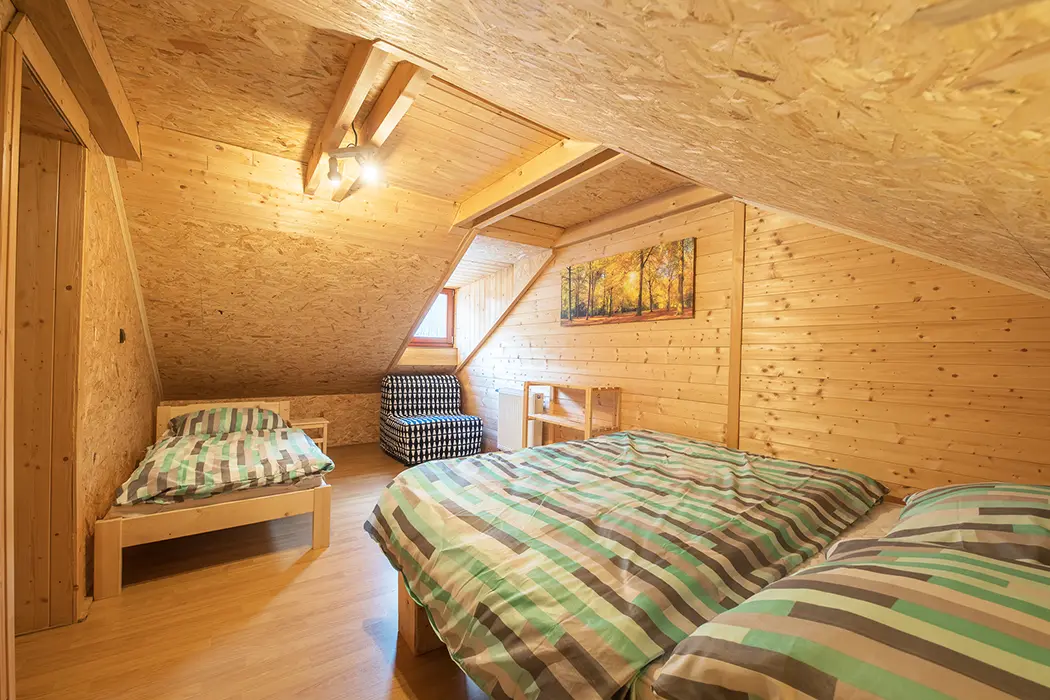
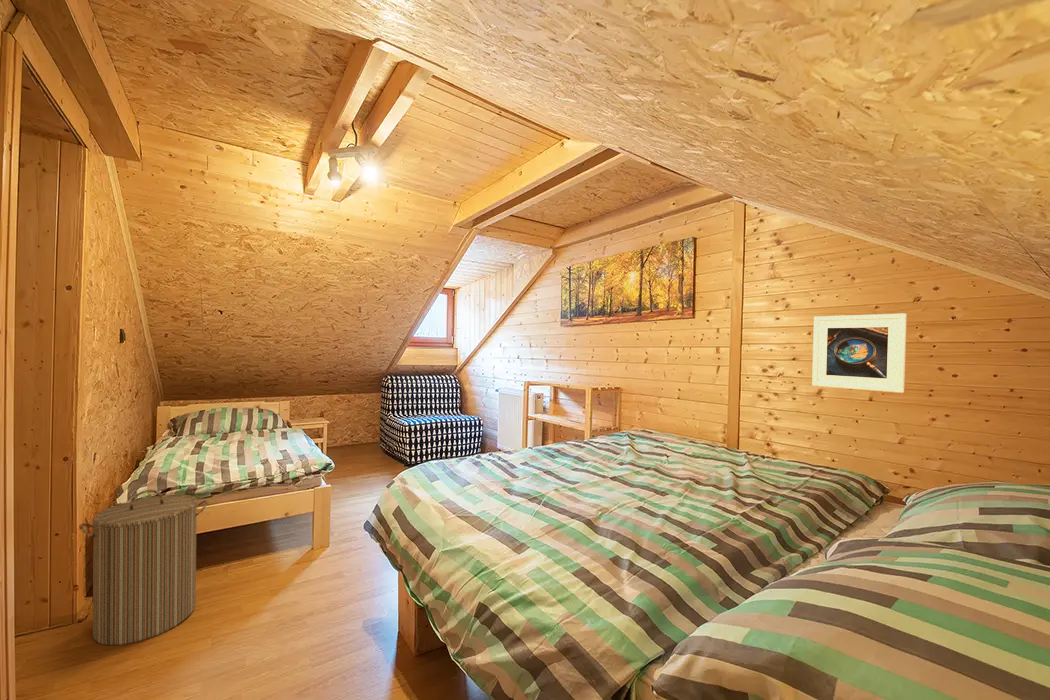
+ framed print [811,312,908,394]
+ laundry hamper [78,489,209,646]
